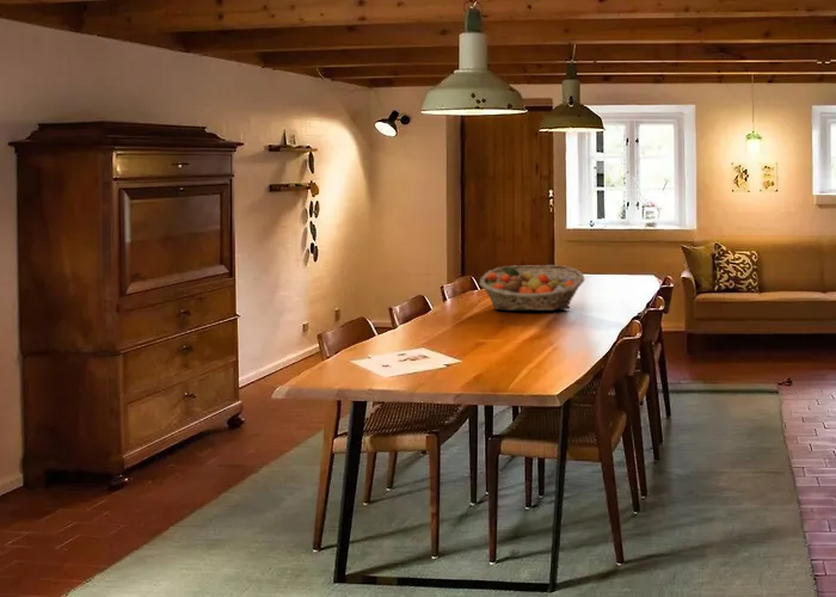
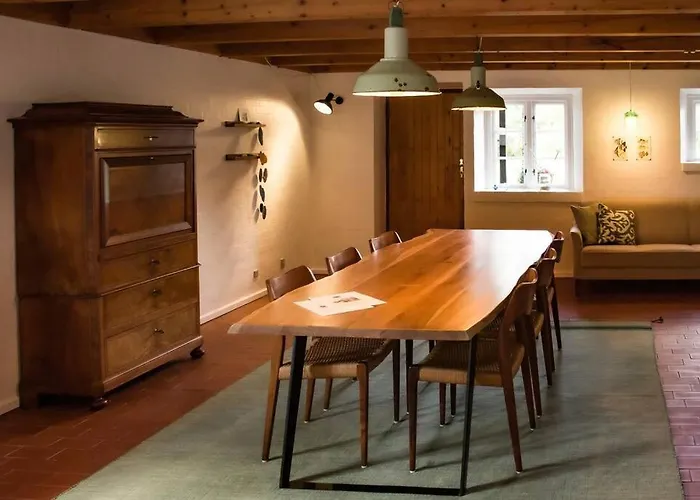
- fruit basket [479,264,585,312]
